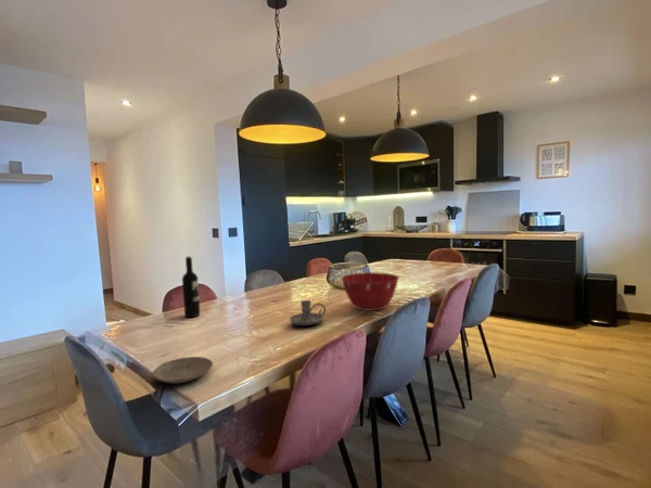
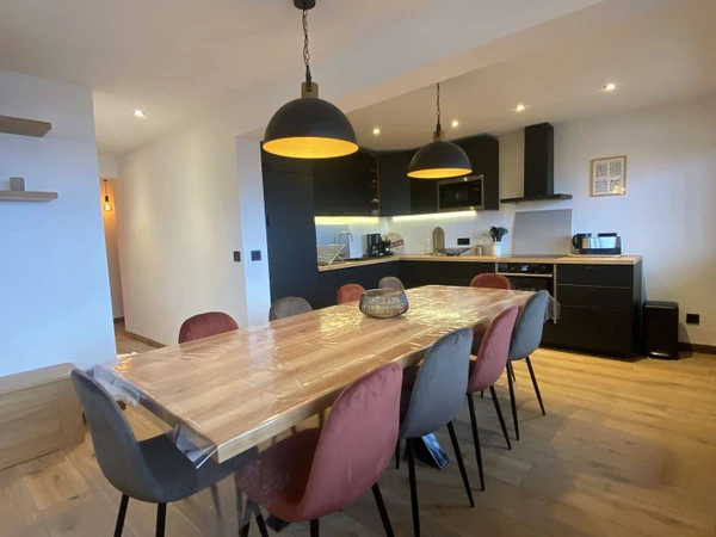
- wine bottle [181,256,201,318]
- plate [151,356,214,384]
- candle holder [289,299,327,326]
- mixing bowl [340,271,400,312]
